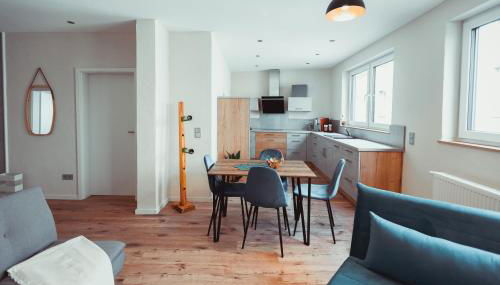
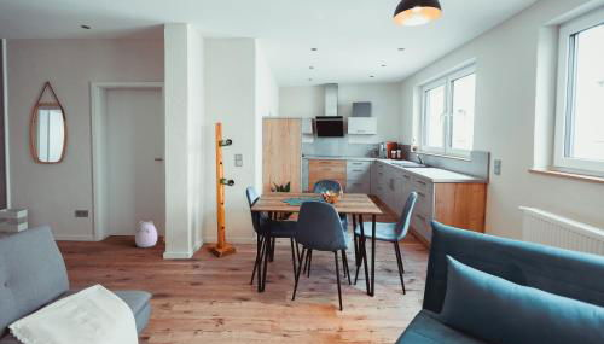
+ plush toy [134,220,158,249]
